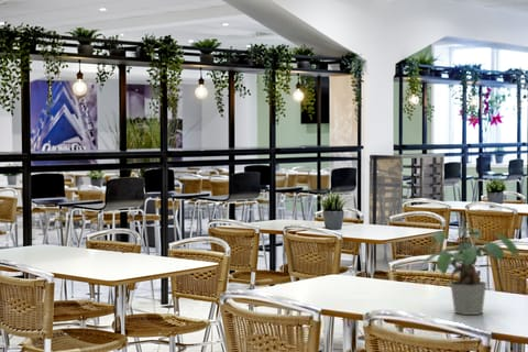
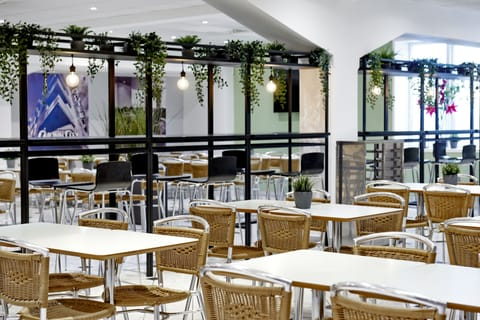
- potted plant [422,227,520,316]
